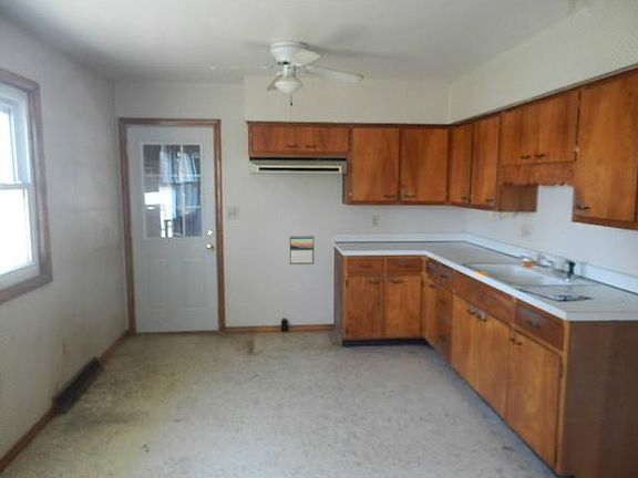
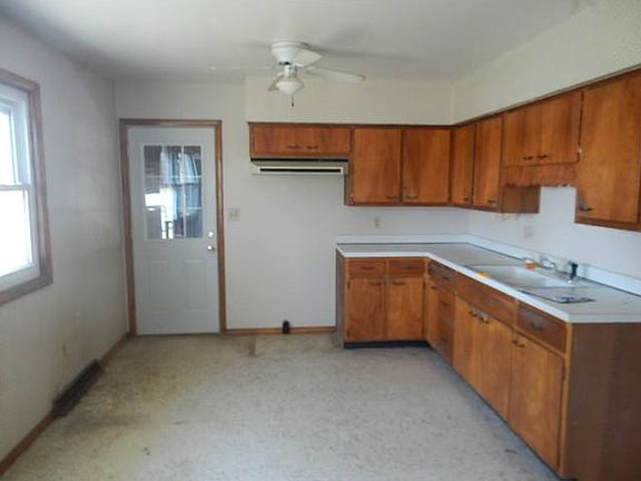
- calendar [289,233,315,266]
